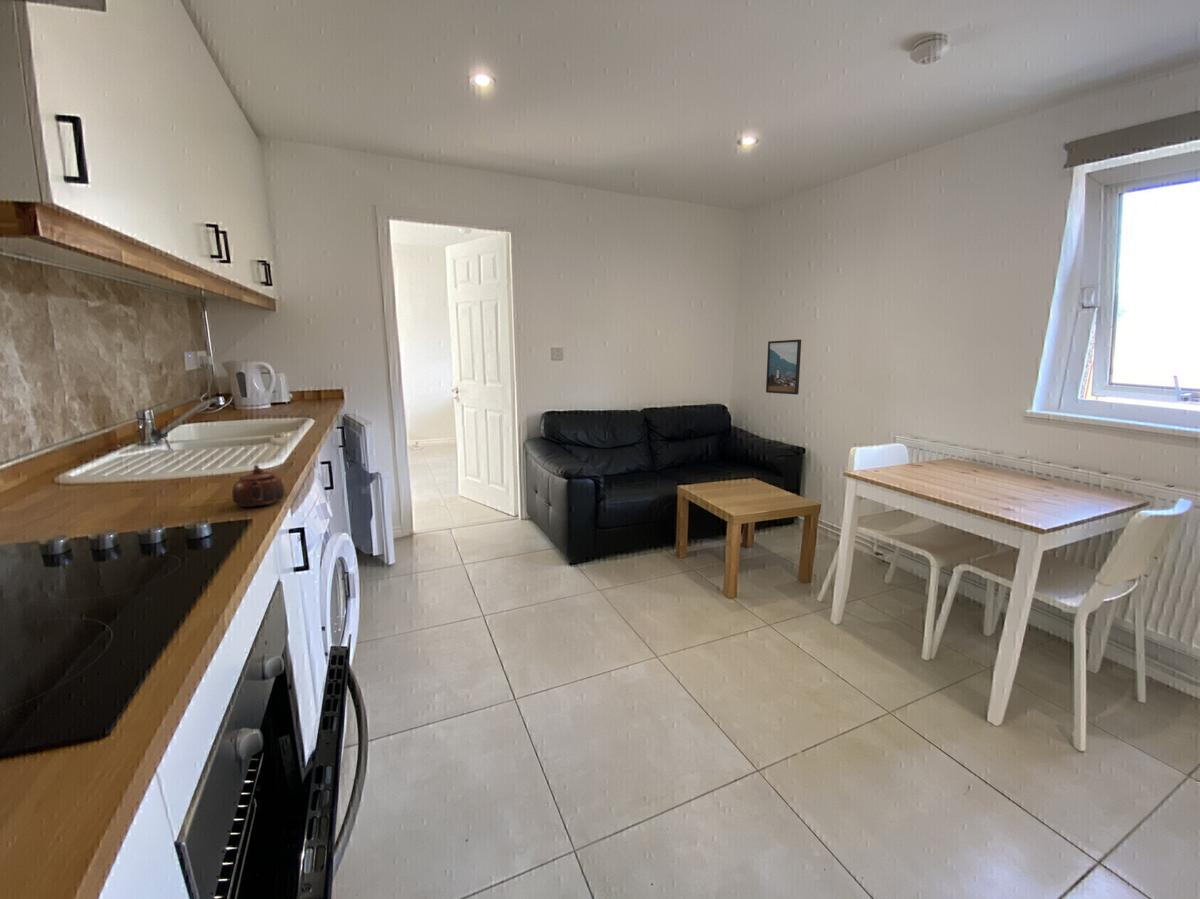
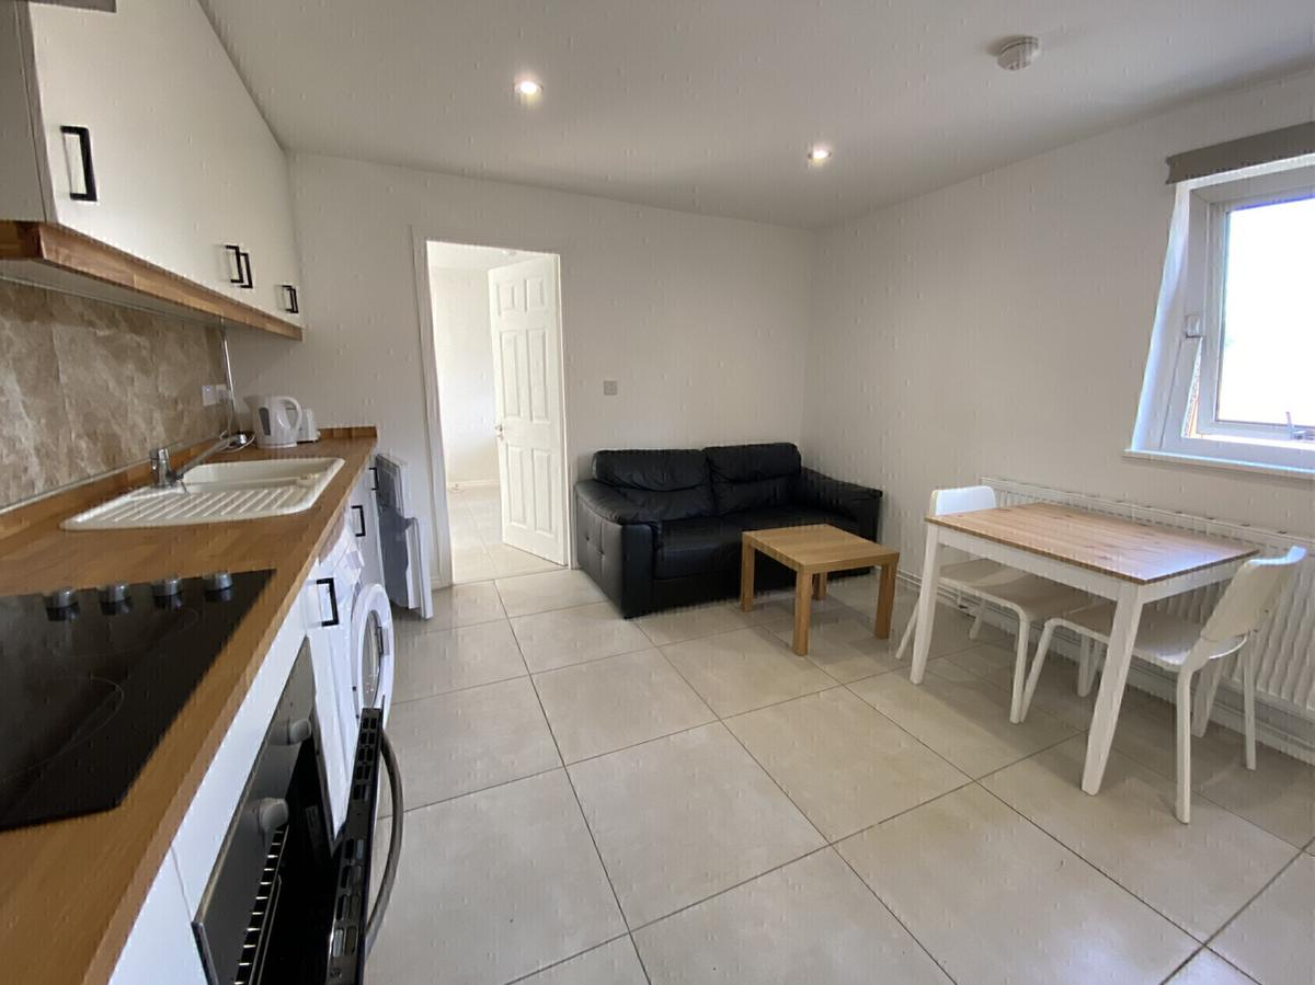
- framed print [765,339,802,396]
- teapot [231,464,286,508]
